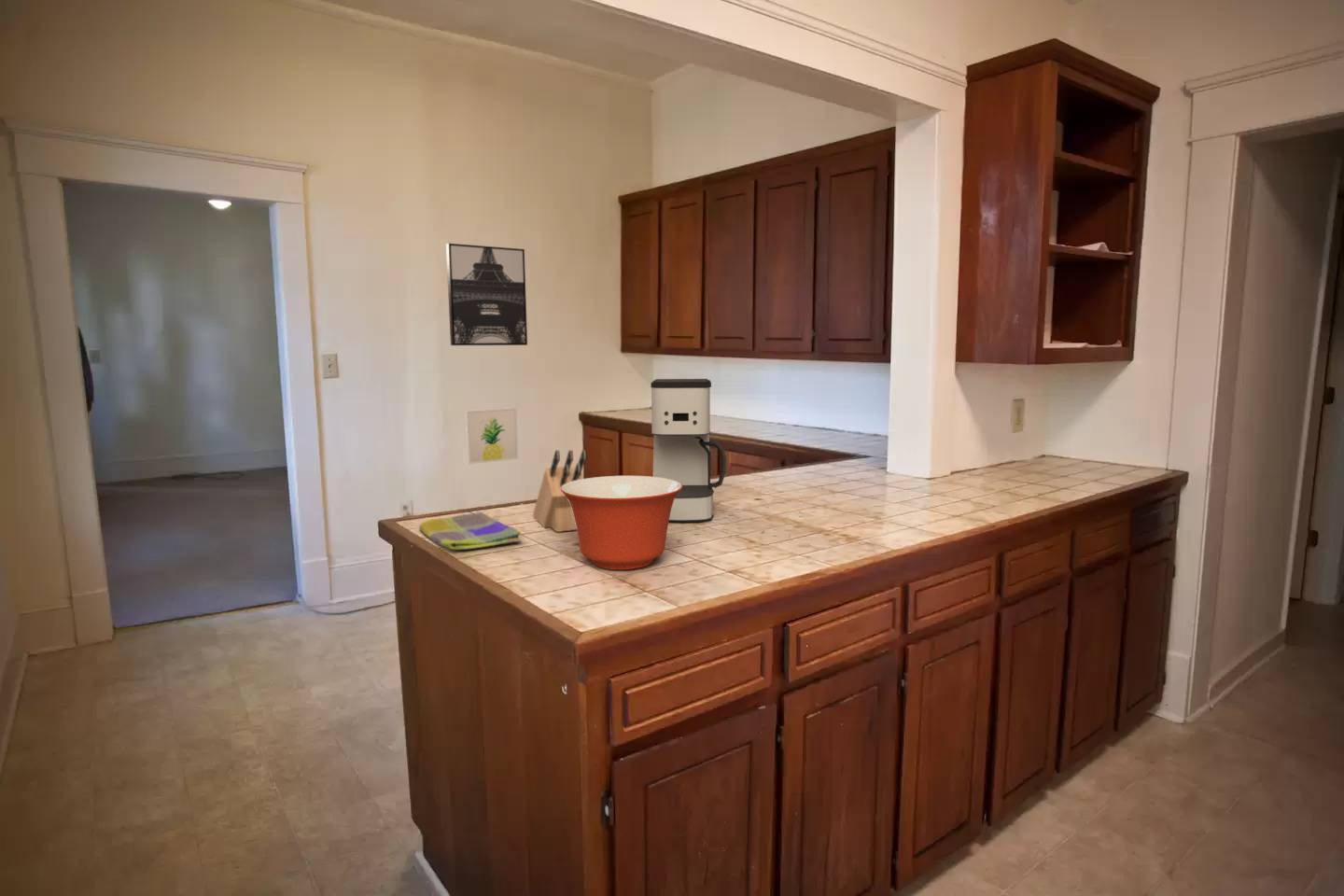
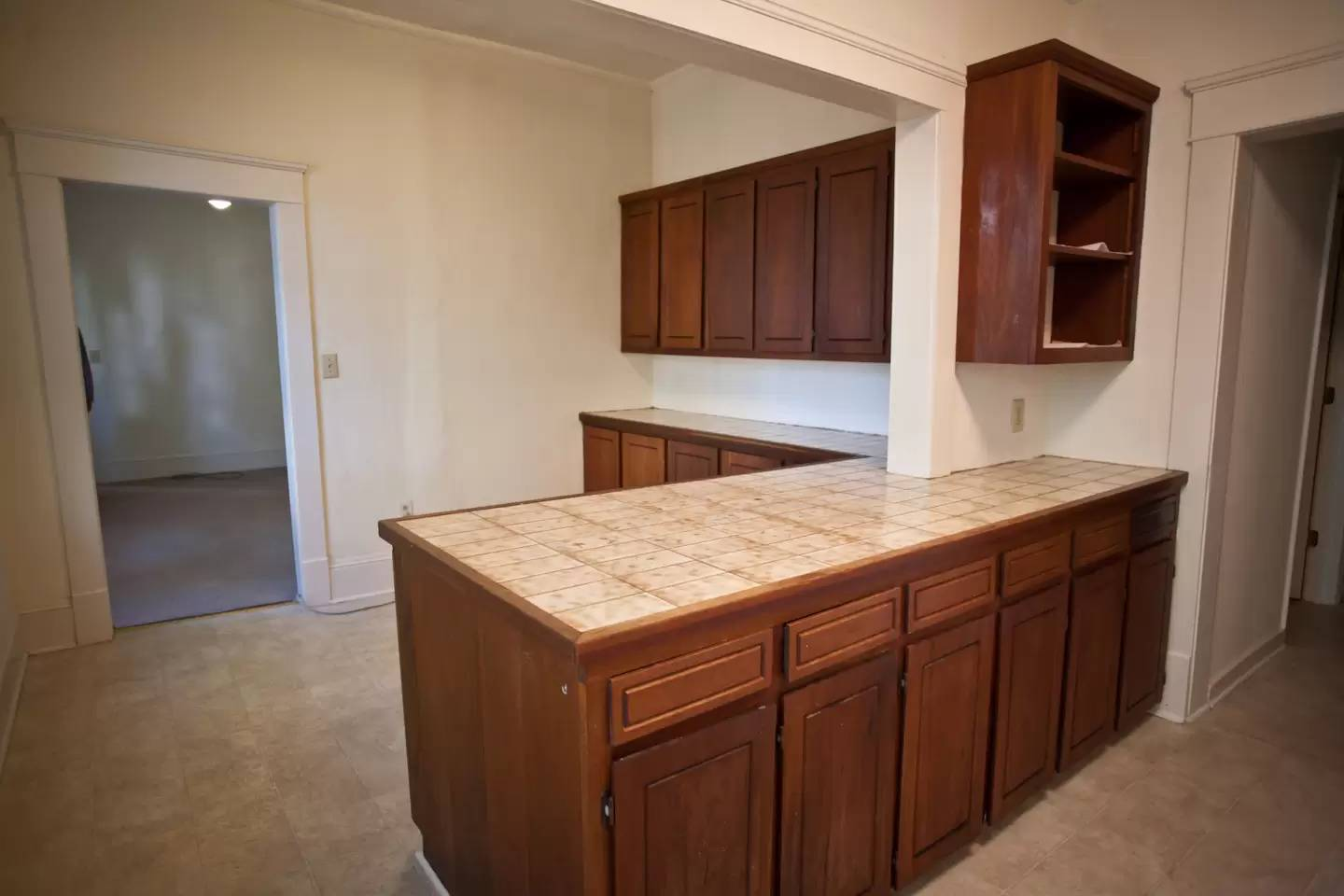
- dish towel [418,511,522,551]
- coffee maker [651,378,727,524]
- mixing bowl [560,475,682,570]
- knife block [532,449,587,533]
- wall art [465,407,519,465]
- wall art [445,243,528,346]
